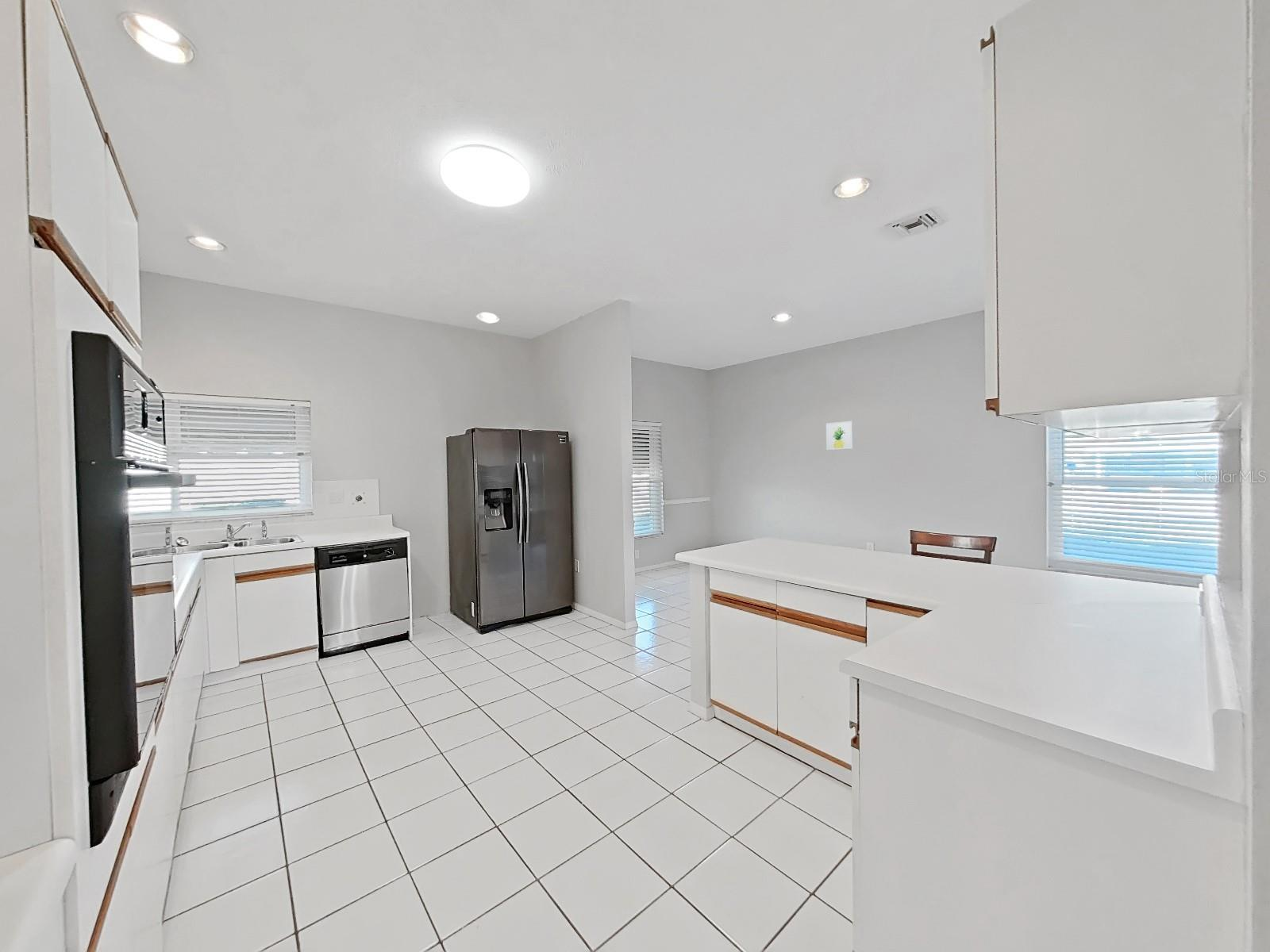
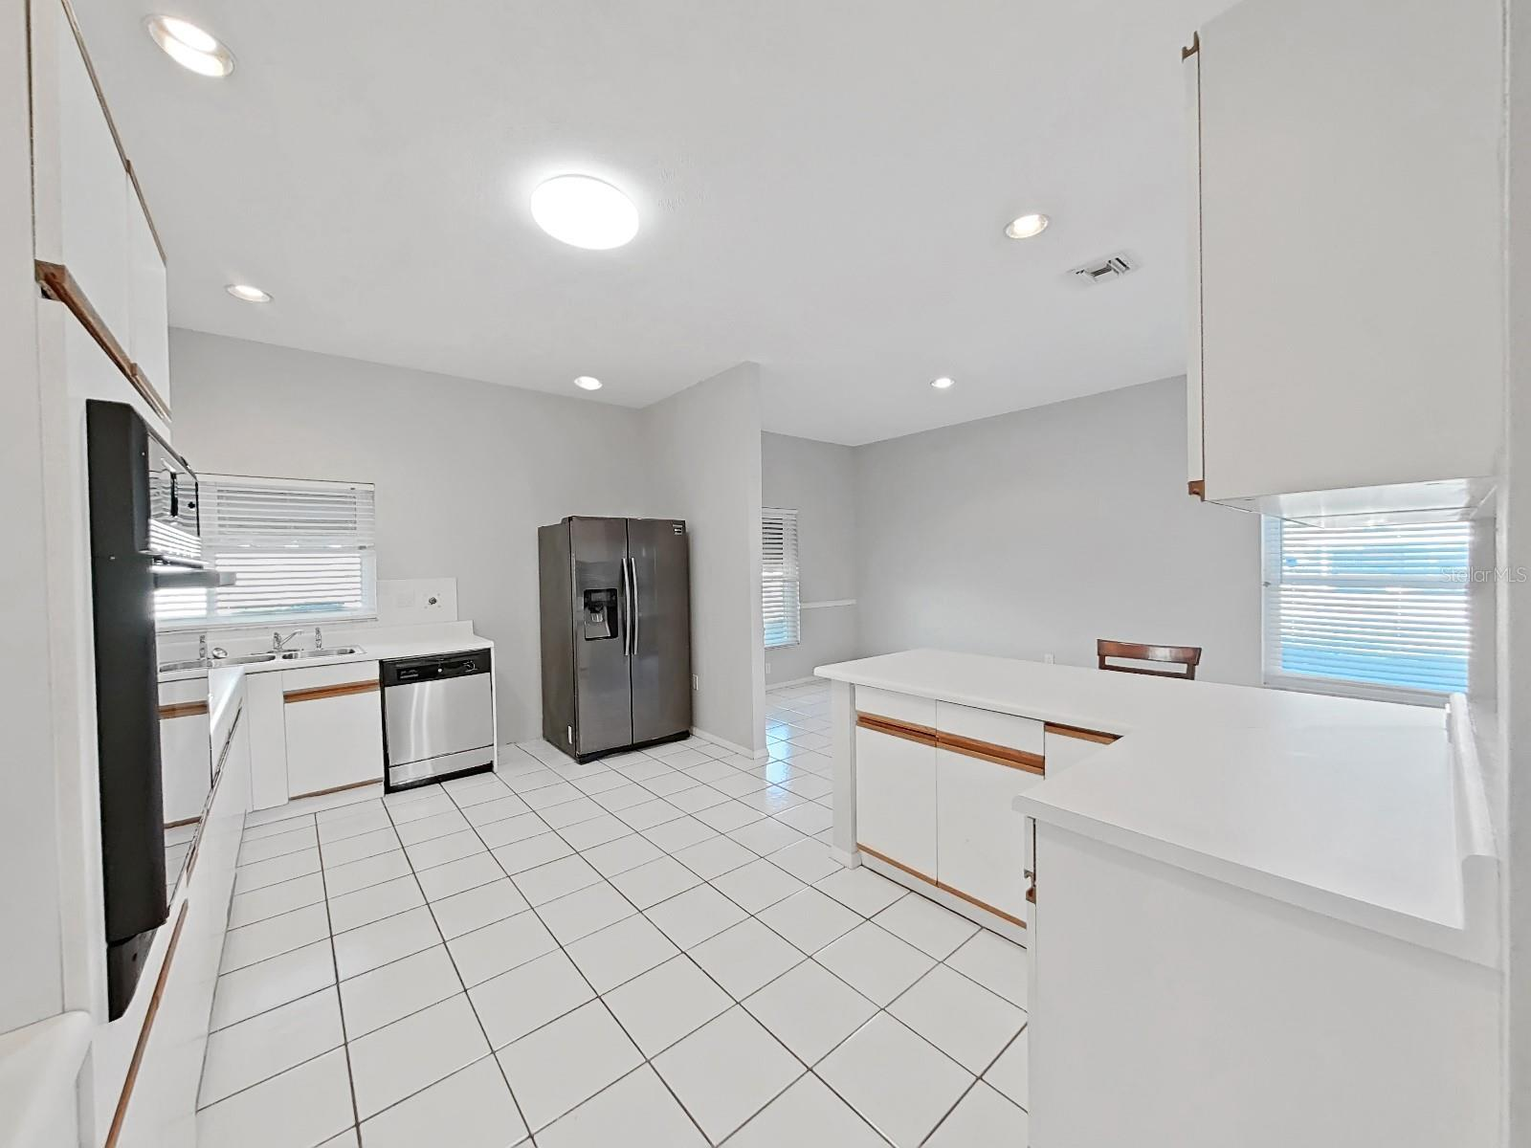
- wall art [825,420,854,451]
